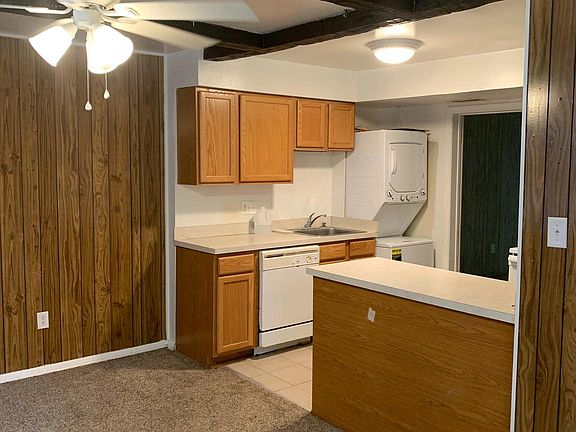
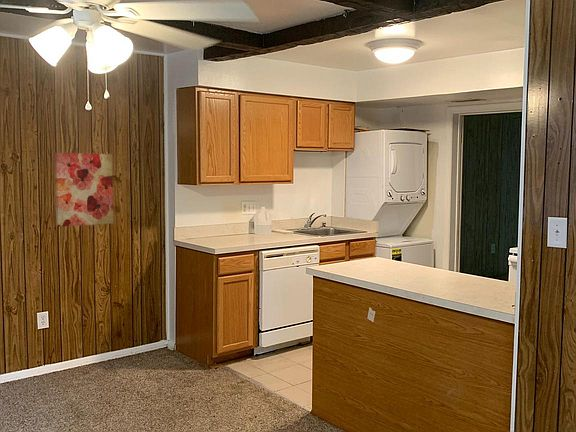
+ wall art [54,152,114,228]
